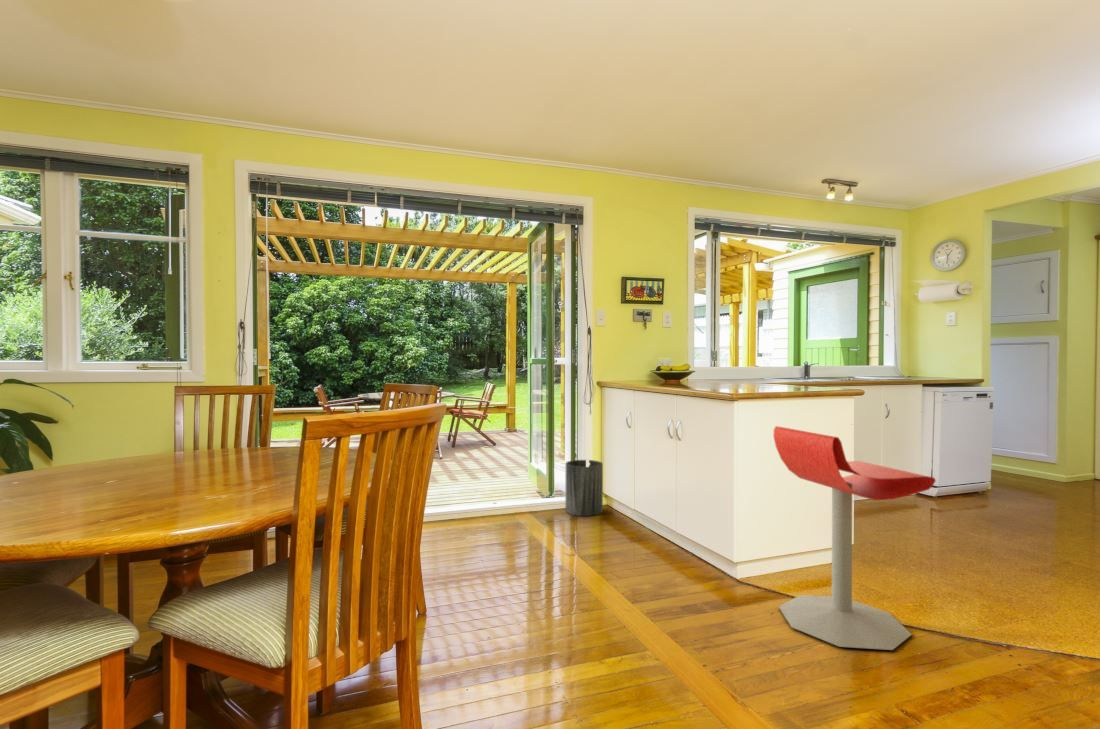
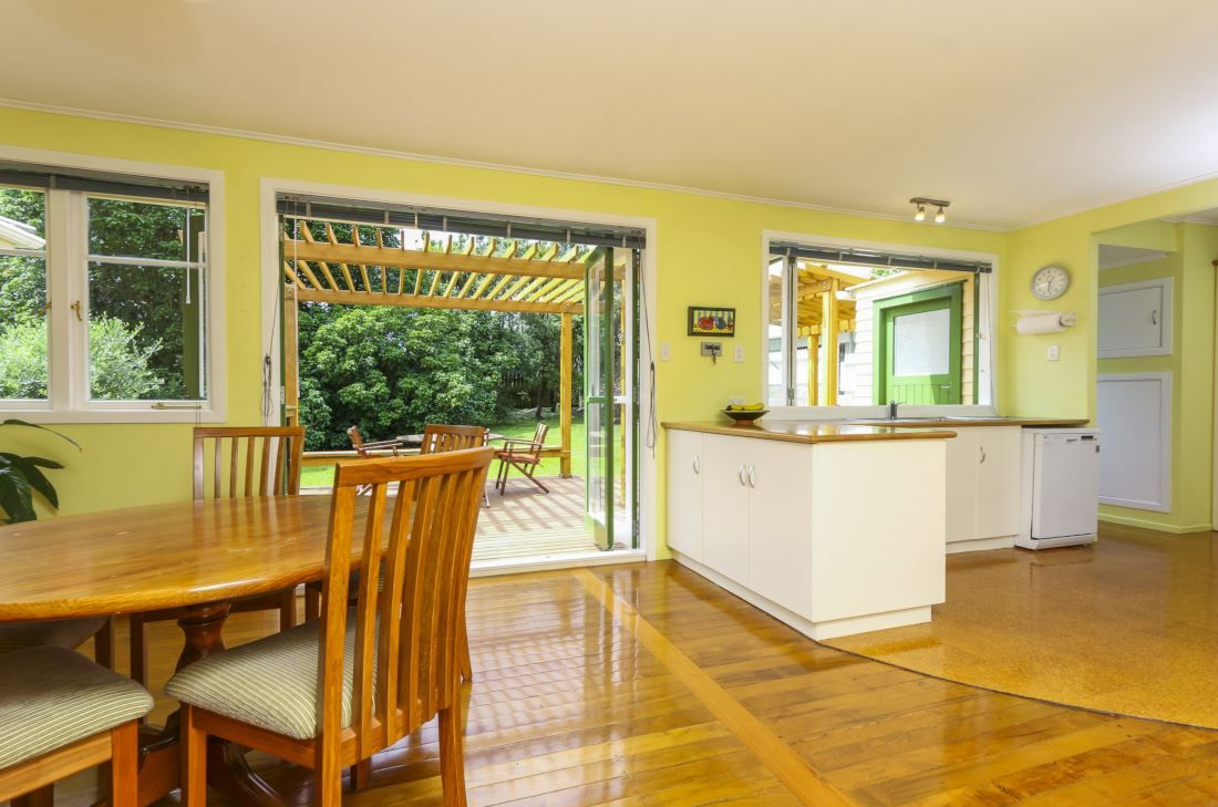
- trash can [565,459,604,517]
- stool [772,425,937,651]
